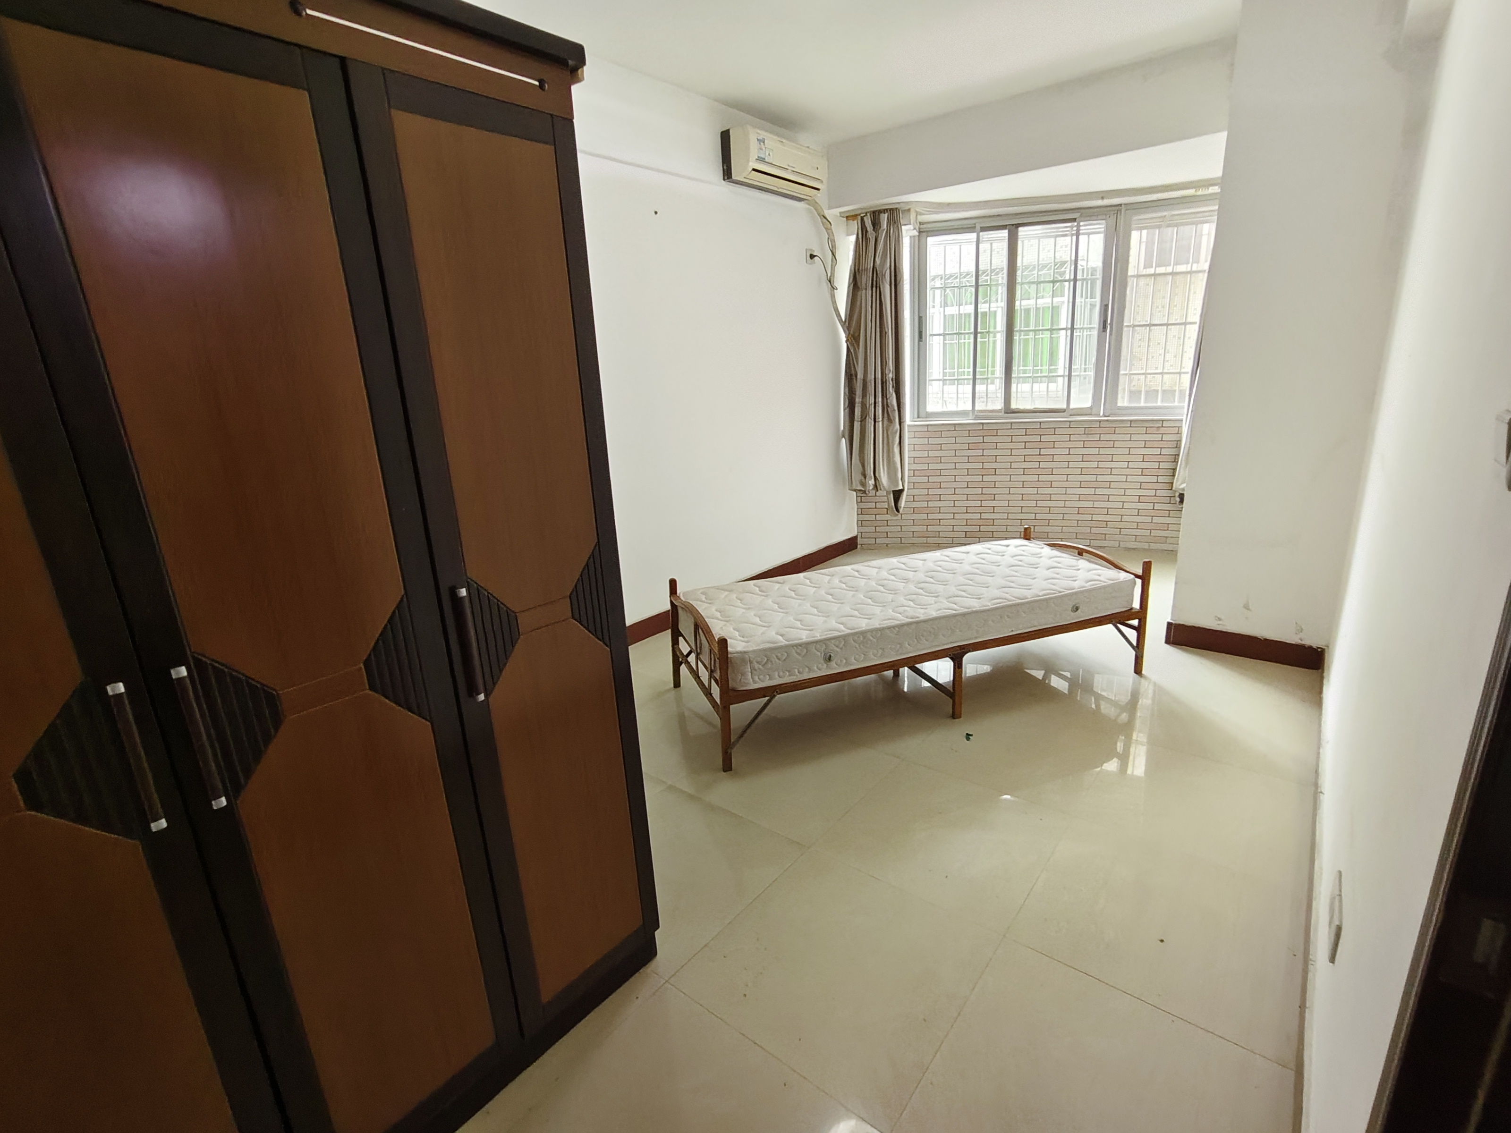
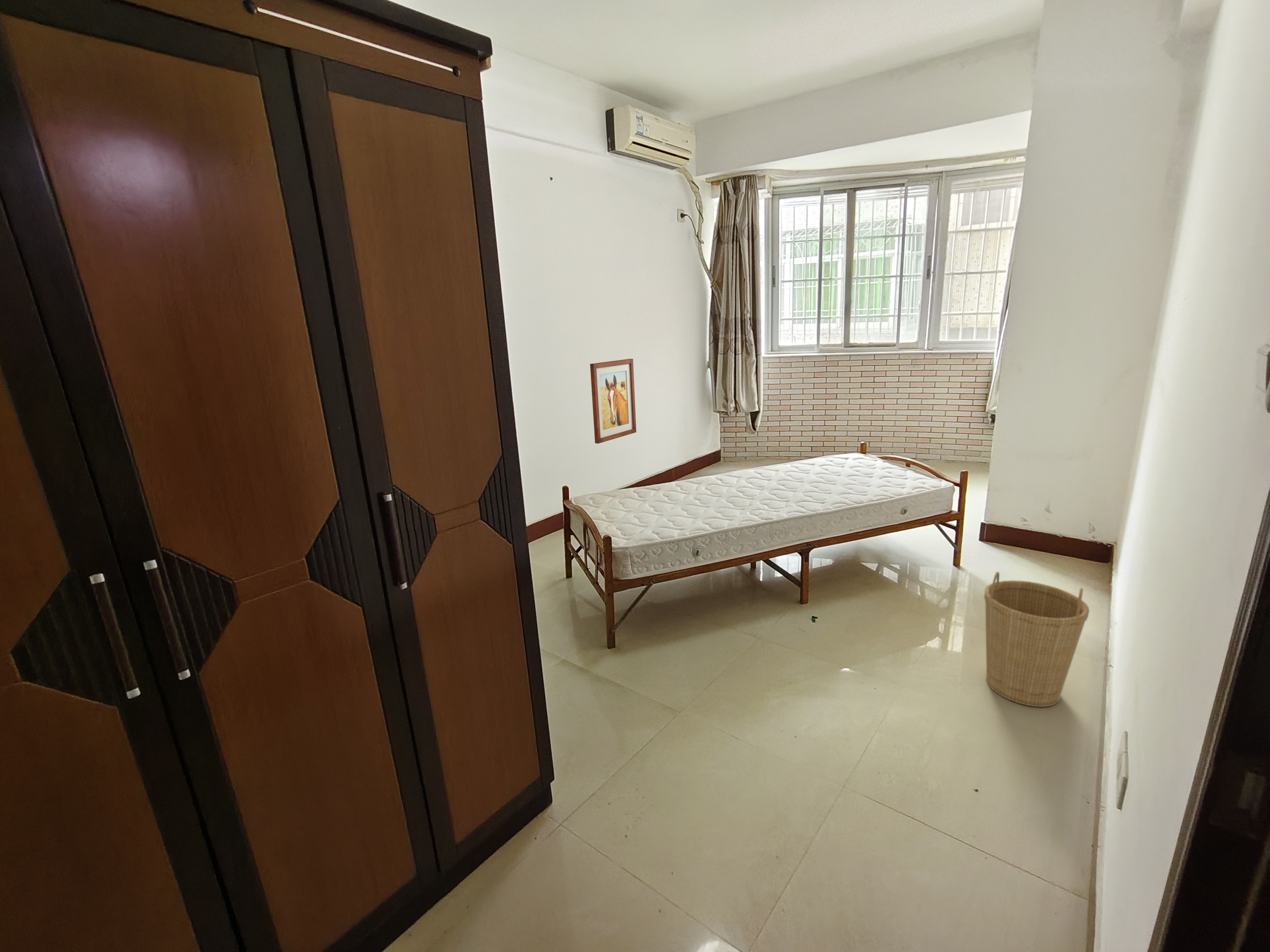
+ basket [984,571,1090,707]
+ wall art [590,358,637,444]
